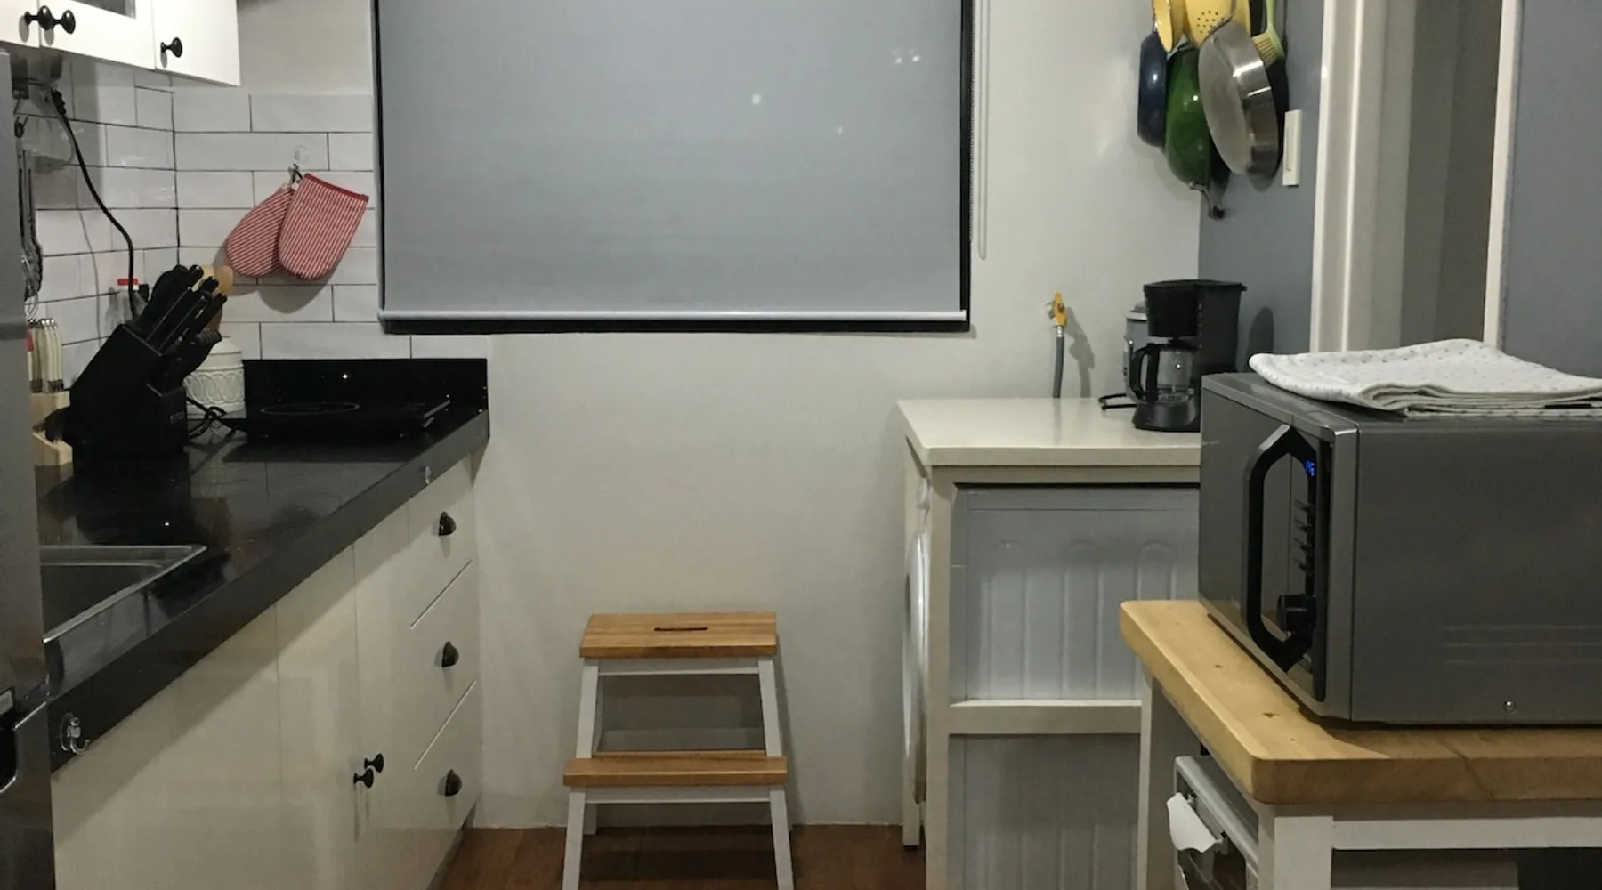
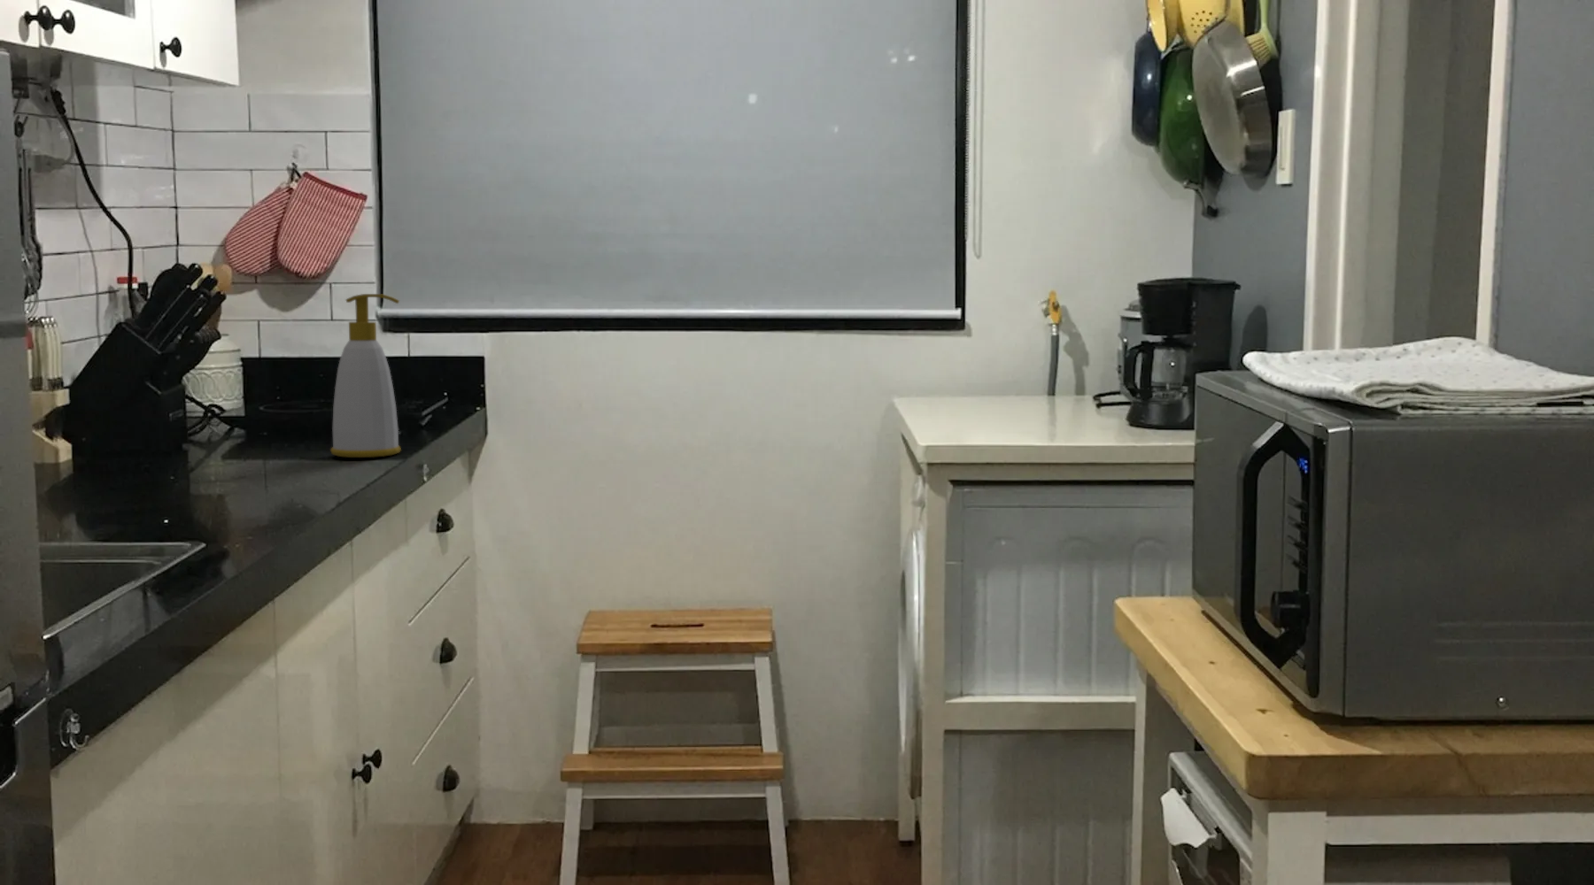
+ soap bottle [329,293,402,459]
